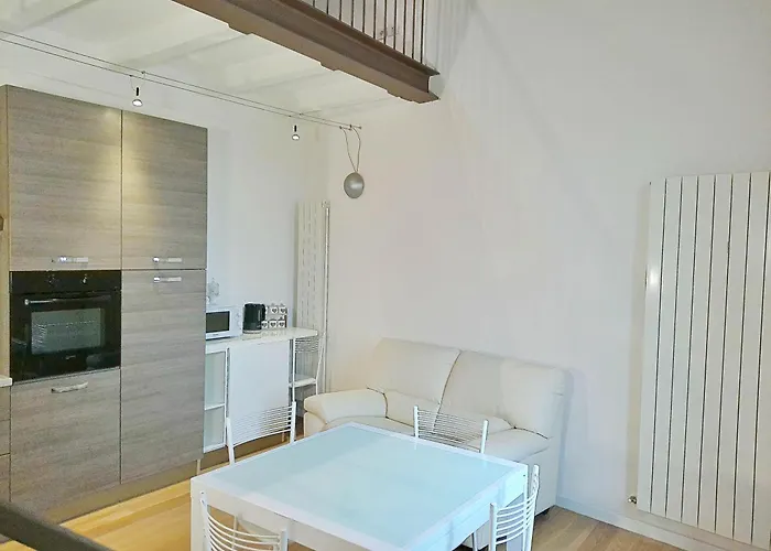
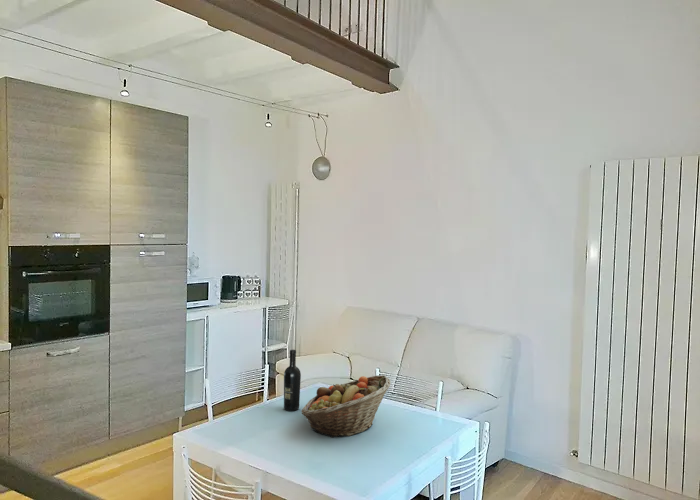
+ wine bottle [283,349,302,412]
+ fruit basket [300,374,392,438]
